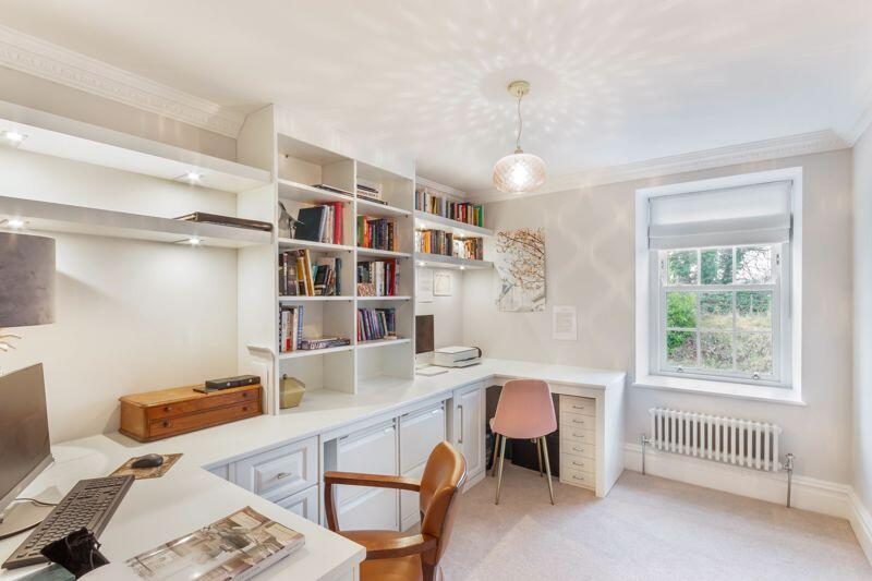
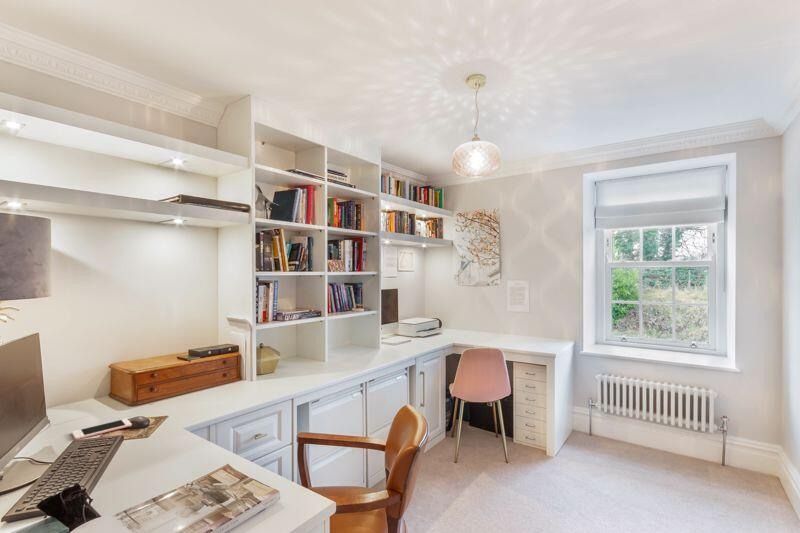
+ cell phone [71,418,133,441]
